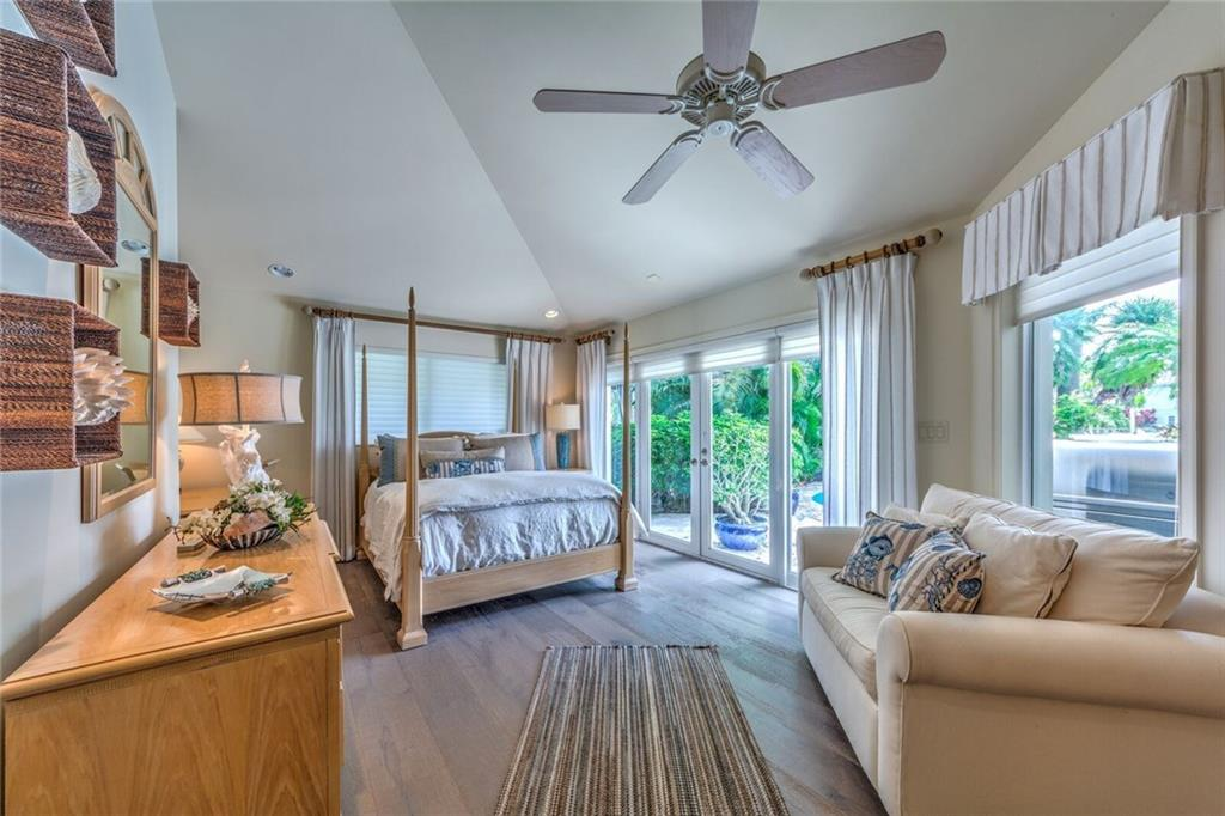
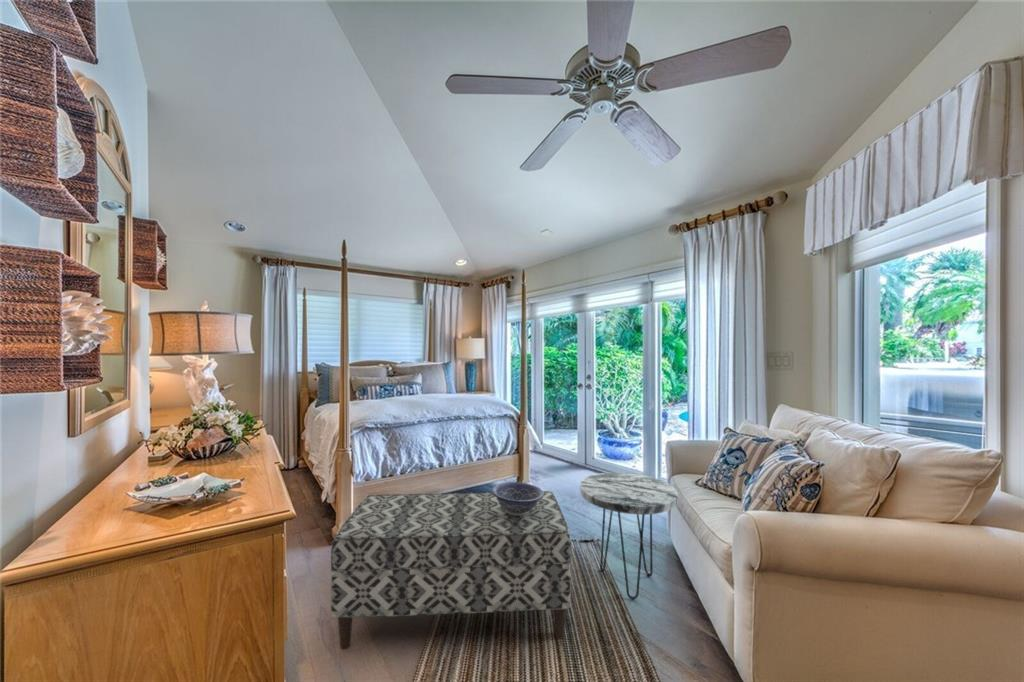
+ side table [579,471,679,600]
+ bench [330,490,572,650]
+ decorative bowl [491,481,544,516]
